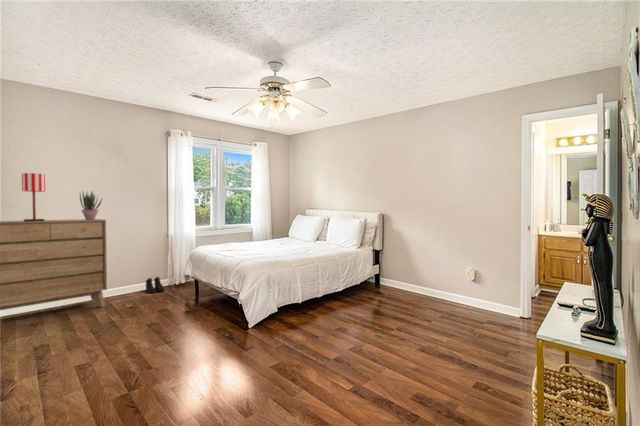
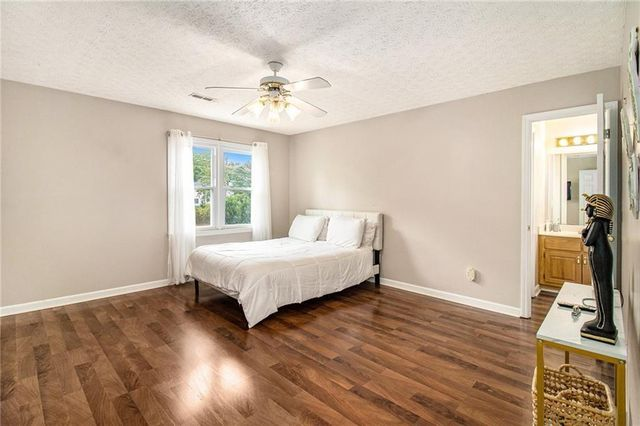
- table lamp [21,172,46,222]
- boots [145,276,165,294]
- potted plant [79,190,104,220]
- dresser [0,218,108,311]
